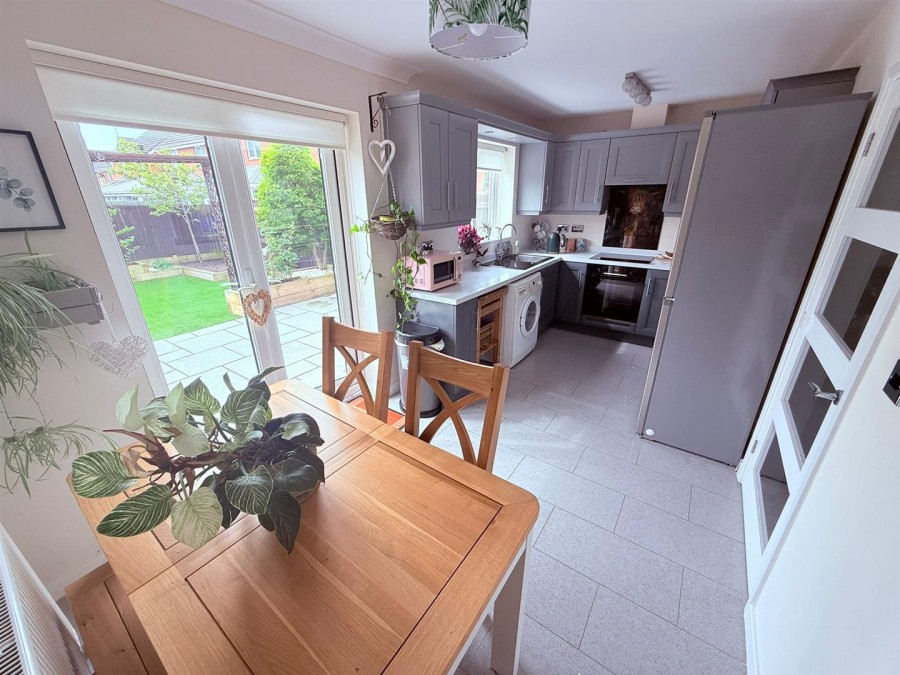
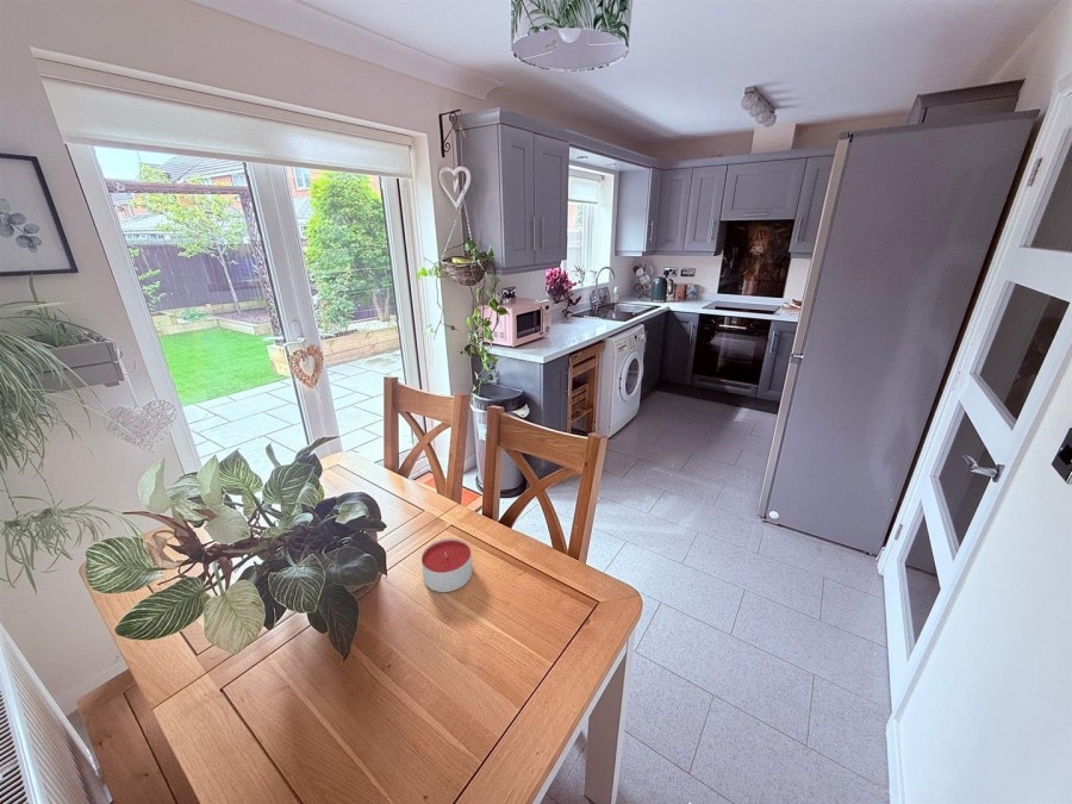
+ candle [420,537,473,593]
